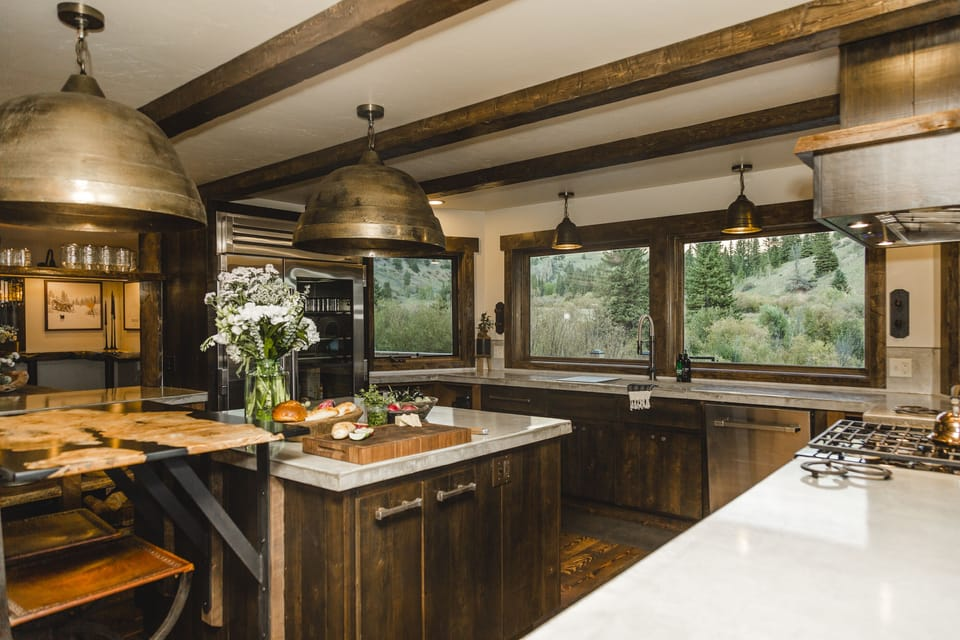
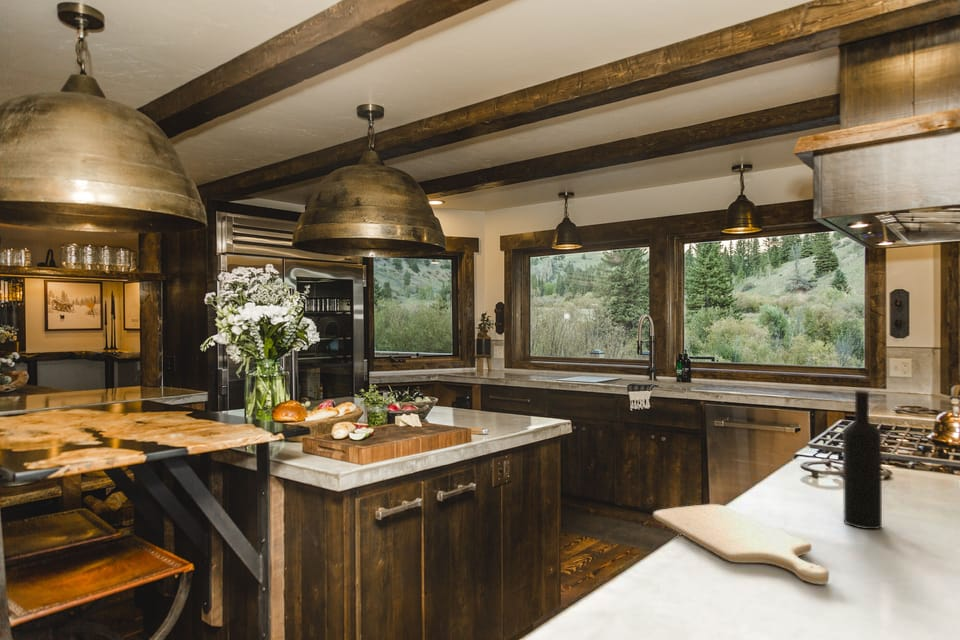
+ chopping board [652,503,830,585]
+ wine bottle [842,389,883,530]
